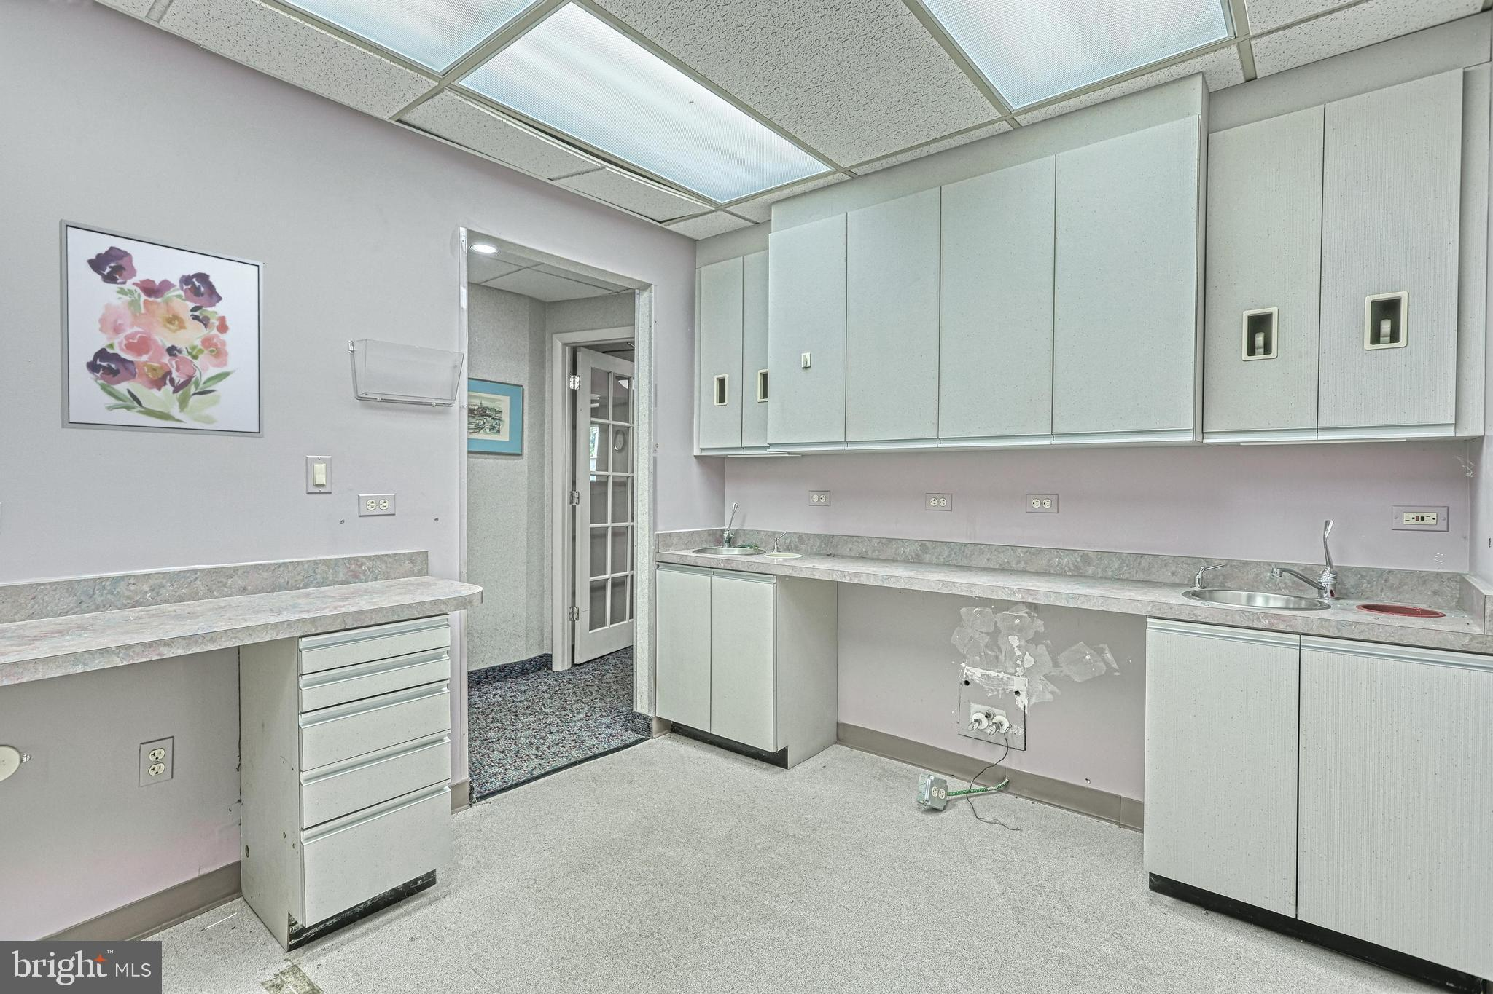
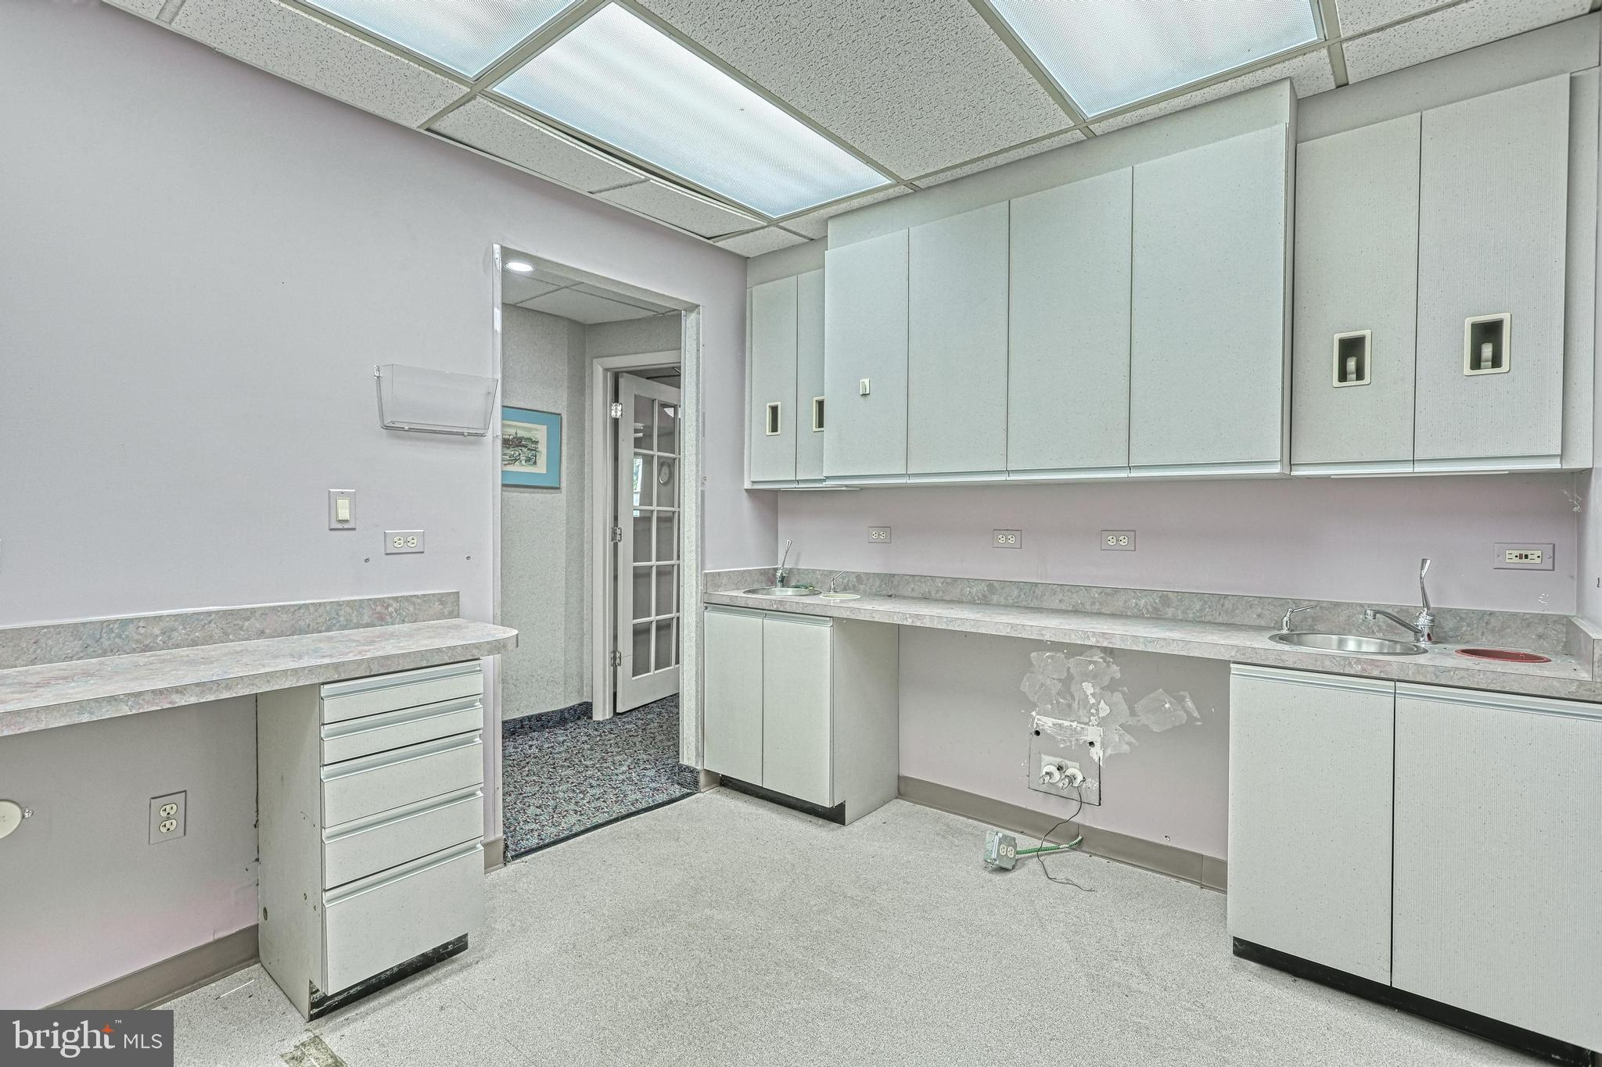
- wall art [59,219,264,438]
